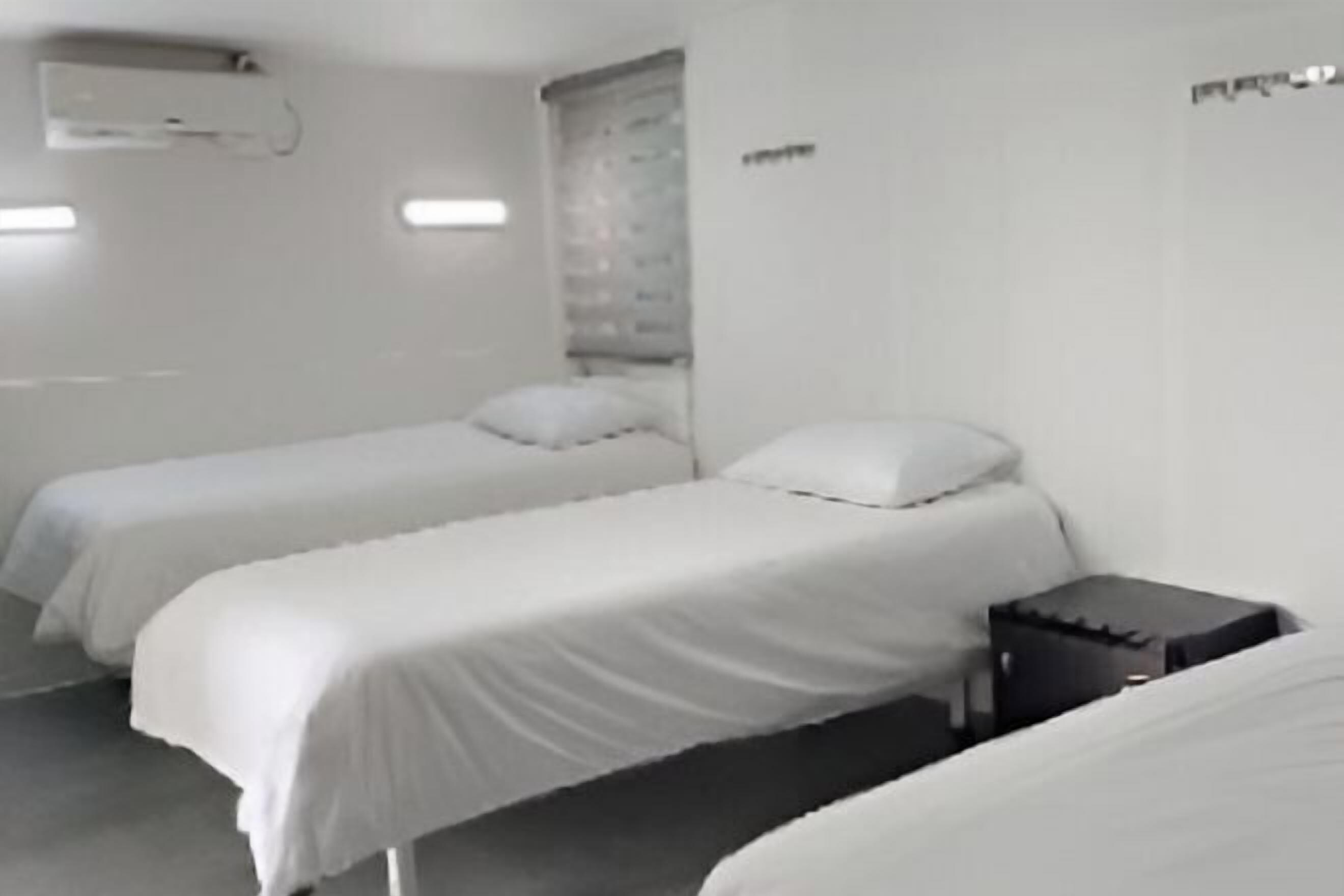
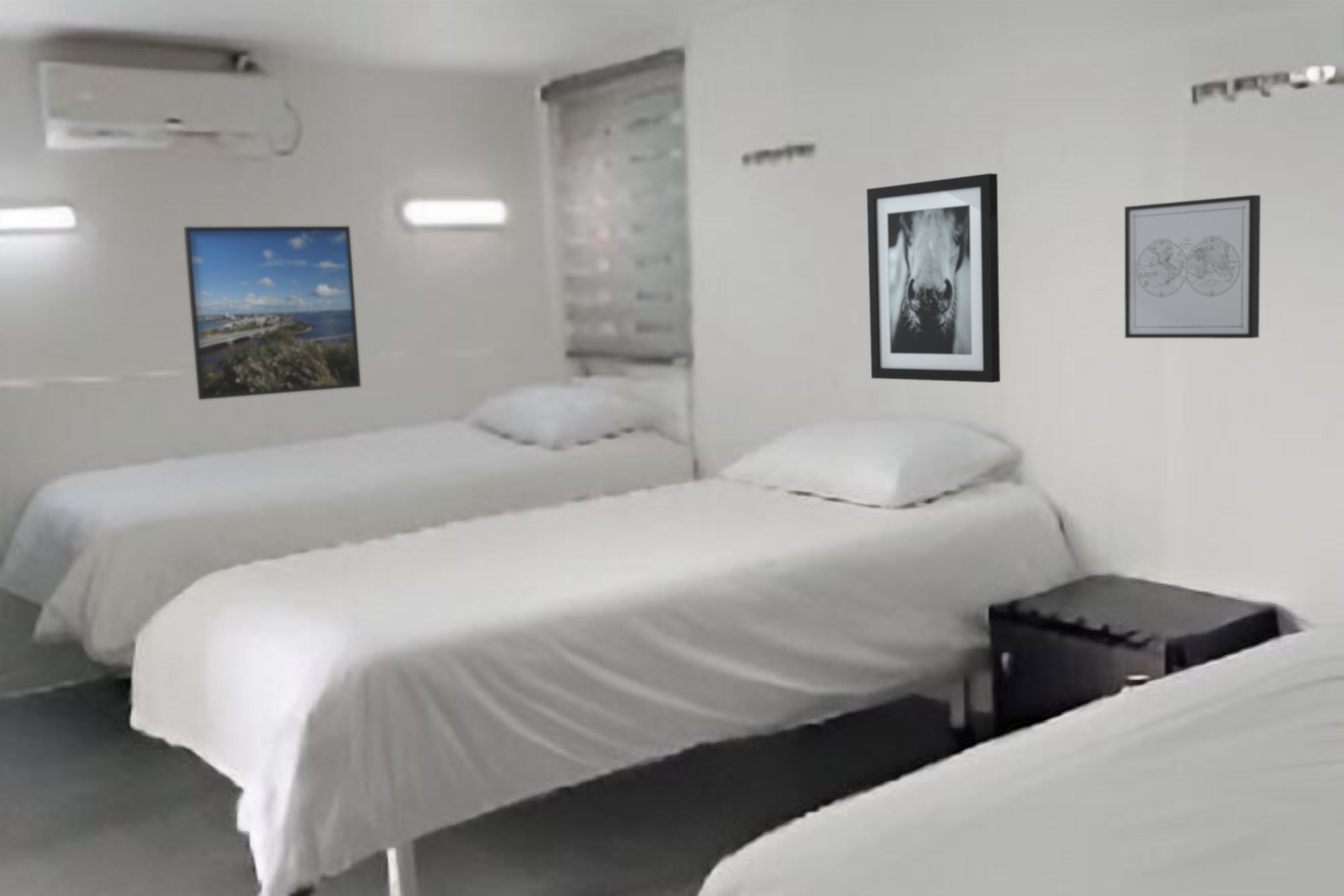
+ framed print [183,226,361,401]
+ wall art [1124,194,1261,339]
+ wall art [866,173,1001,383]
